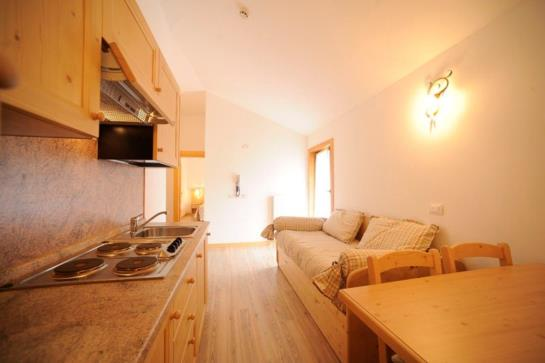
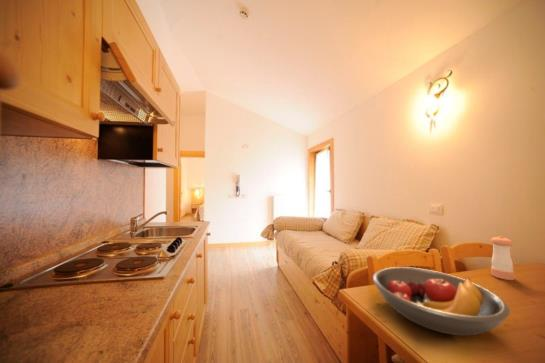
+ pepper shaker [489,235,515,281]
+ fruit bowl [372,266,511,336]
